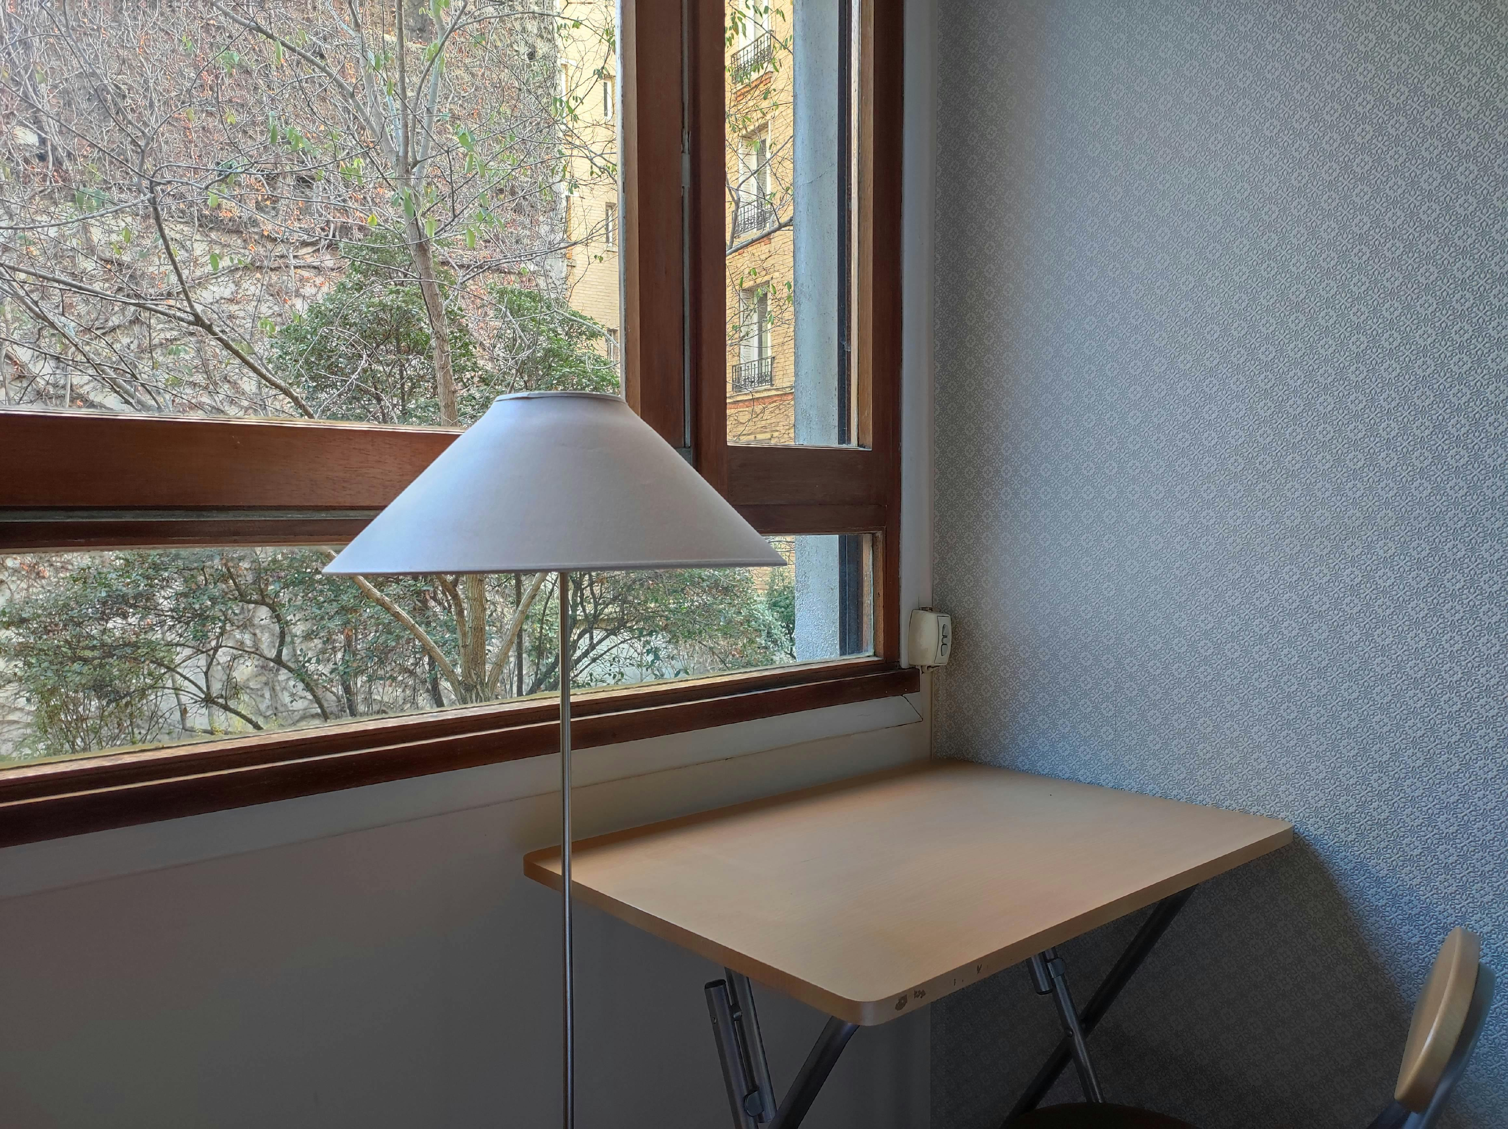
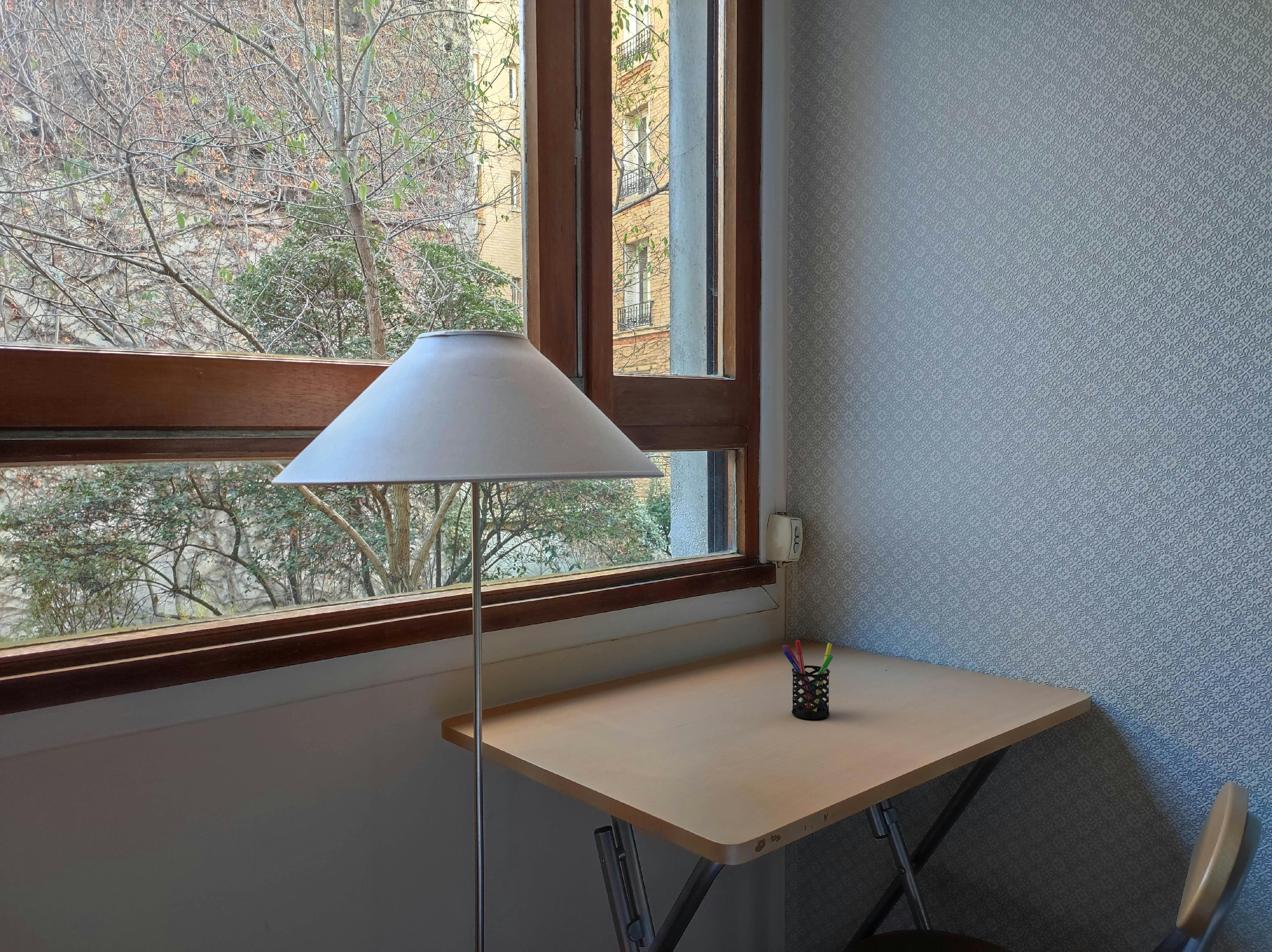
+ pen holder [782,640,833,720]
